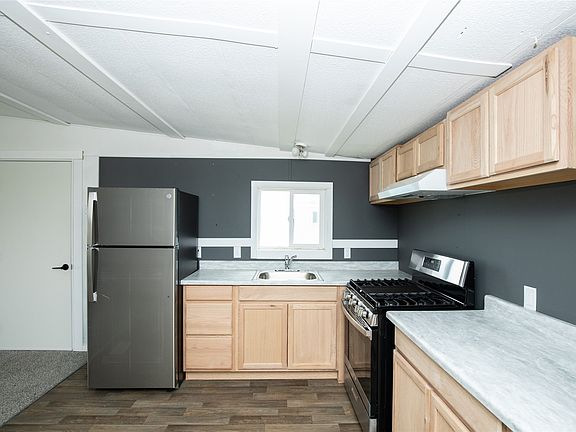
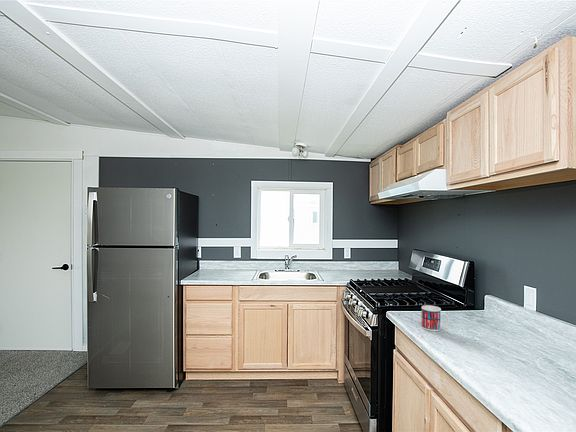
+ mug [420,304,450,332]
